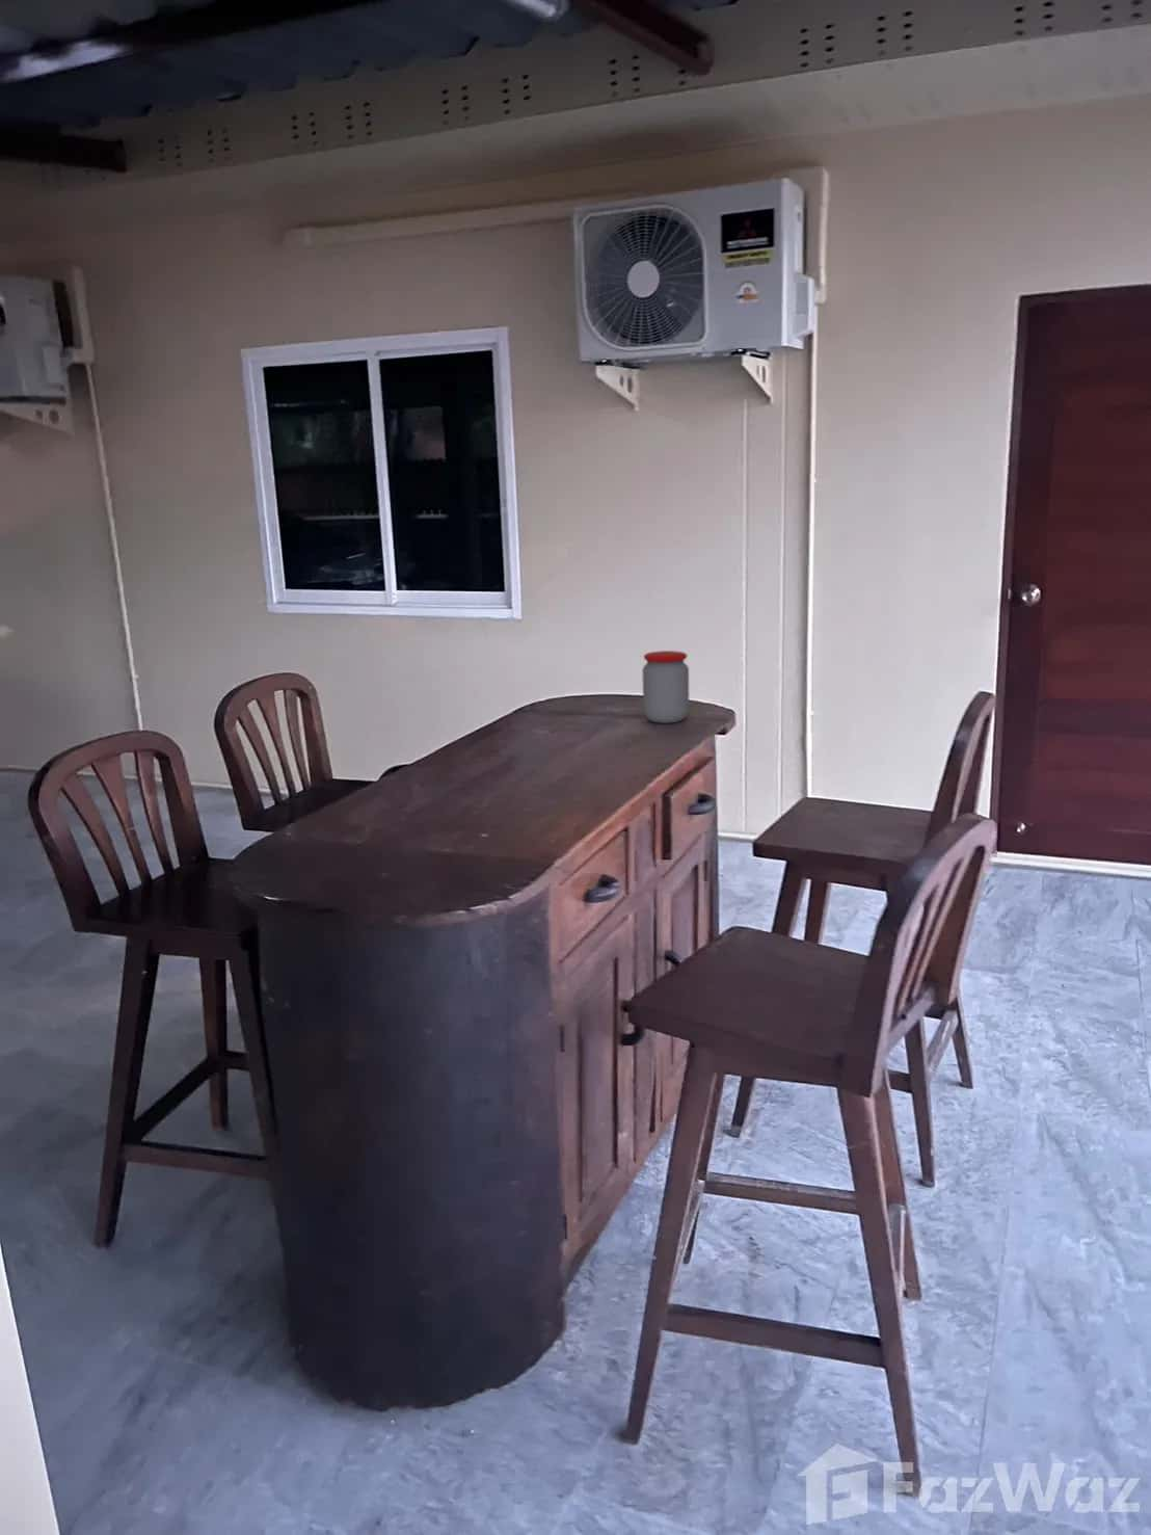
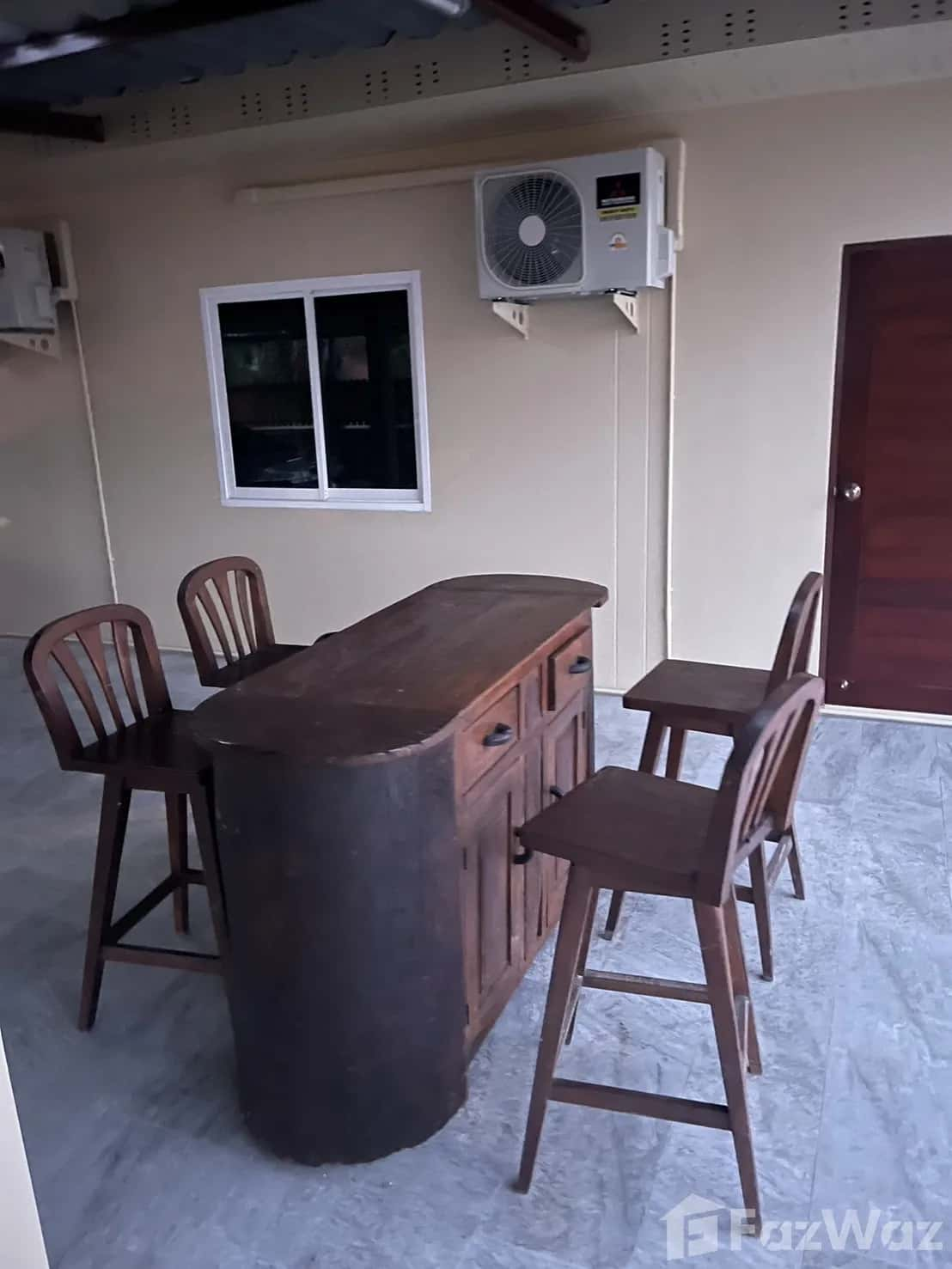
- jar [641,650,690,725]
